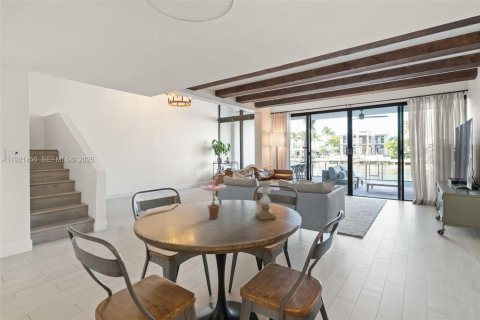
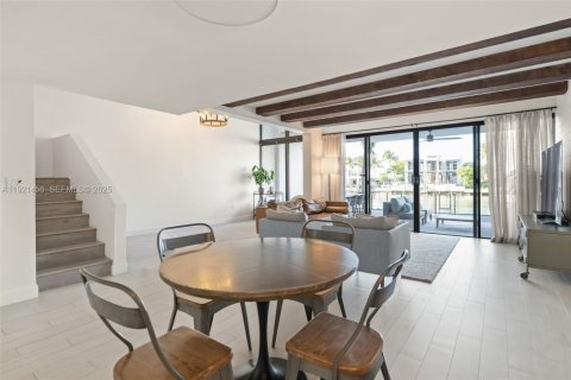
- candle holder [254,180,277,221]
- flower [199,173,227,220]
